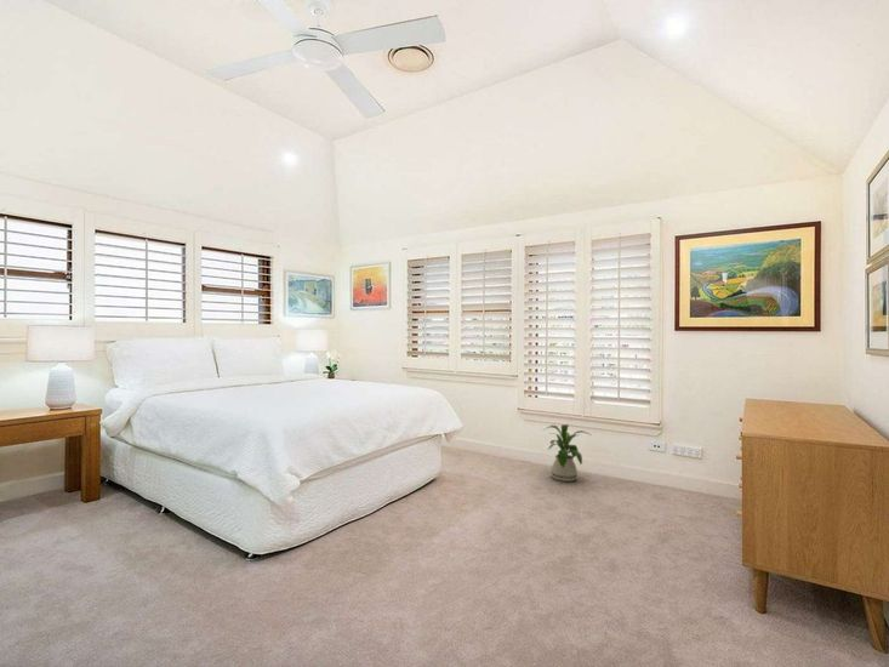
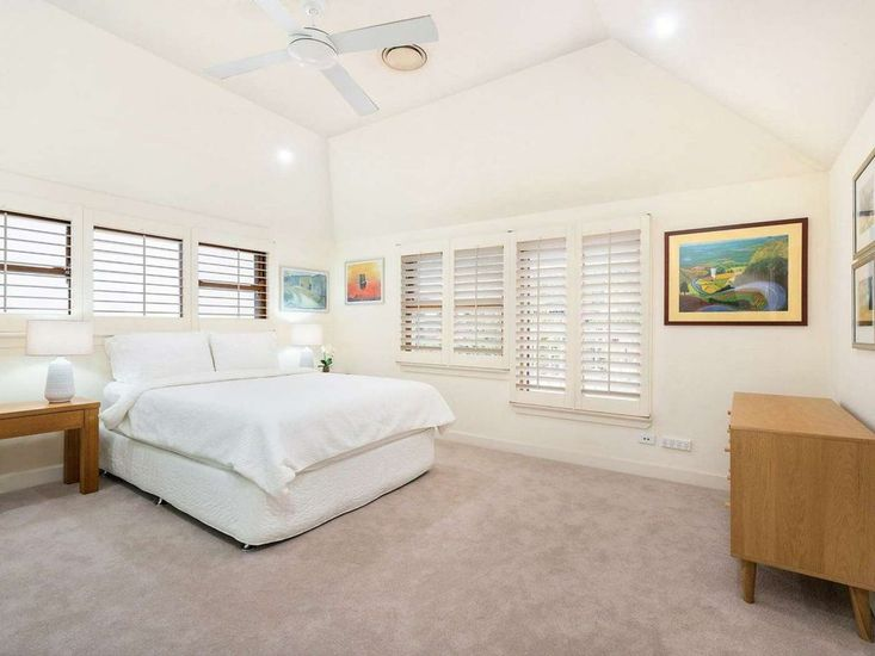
- house plant [543,423,593,483]
